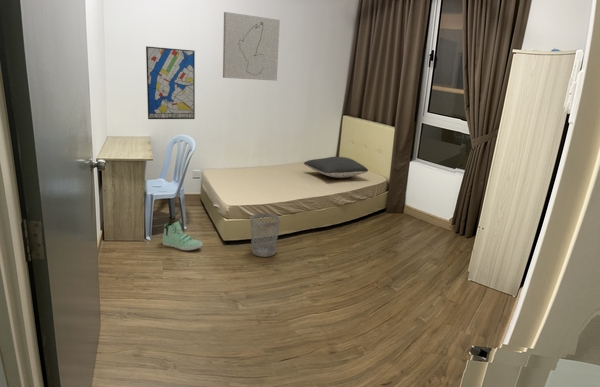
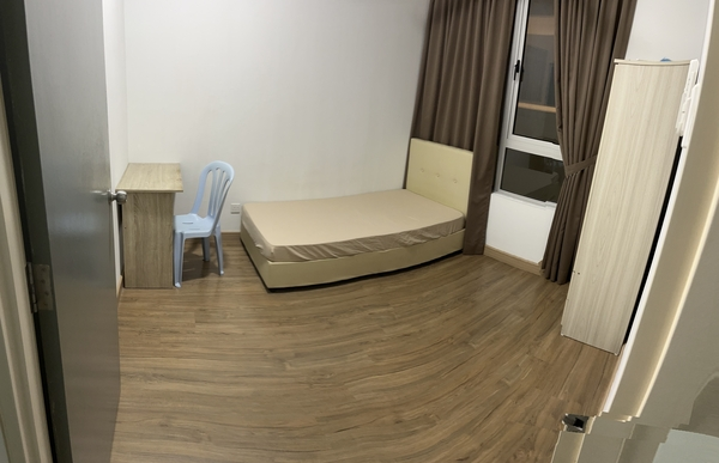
- wall art [145,45,196,120]
- wastebasket [249,212,281,258]
- pillow [303,156,369,179]
- sneaker [162,220,204,251]
- wall art [222,11,281,82]
